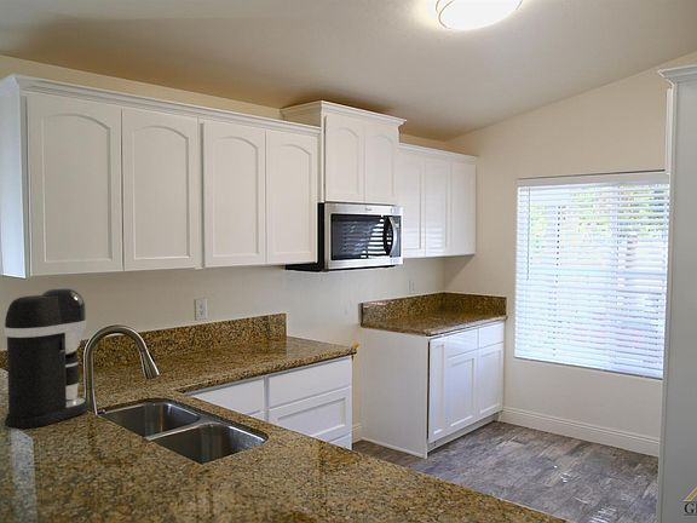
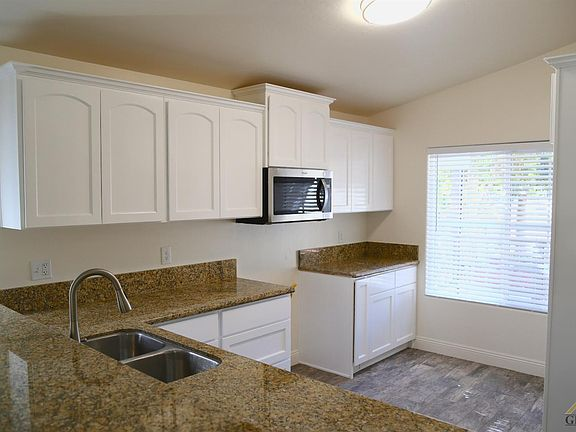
- coffee maker [2,287,91,430]
